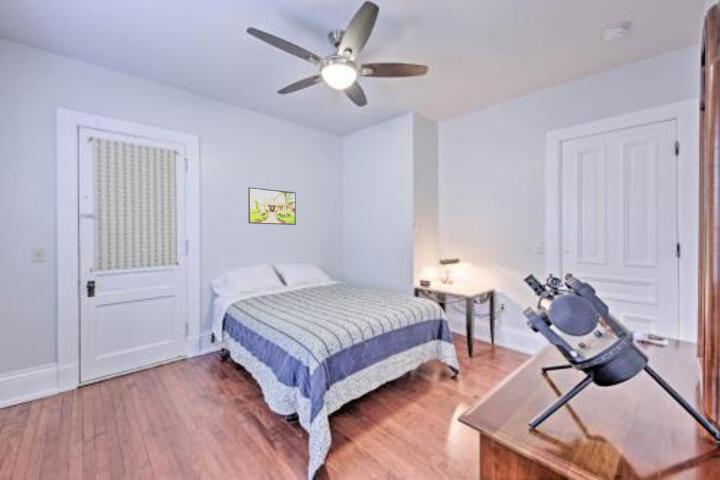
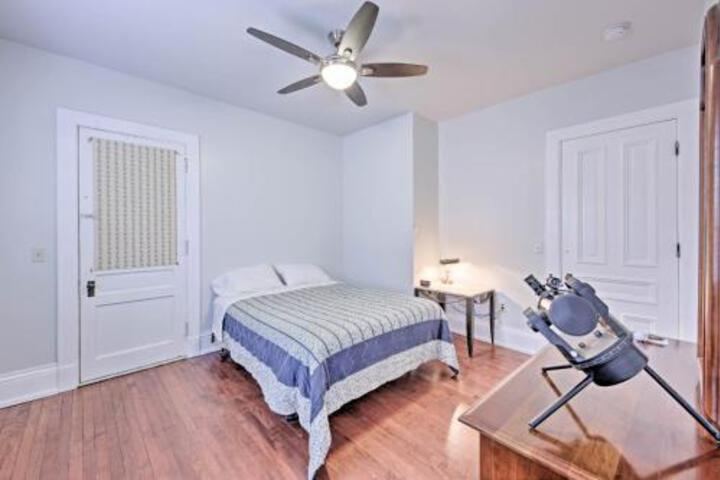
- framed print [247,186,297,226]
